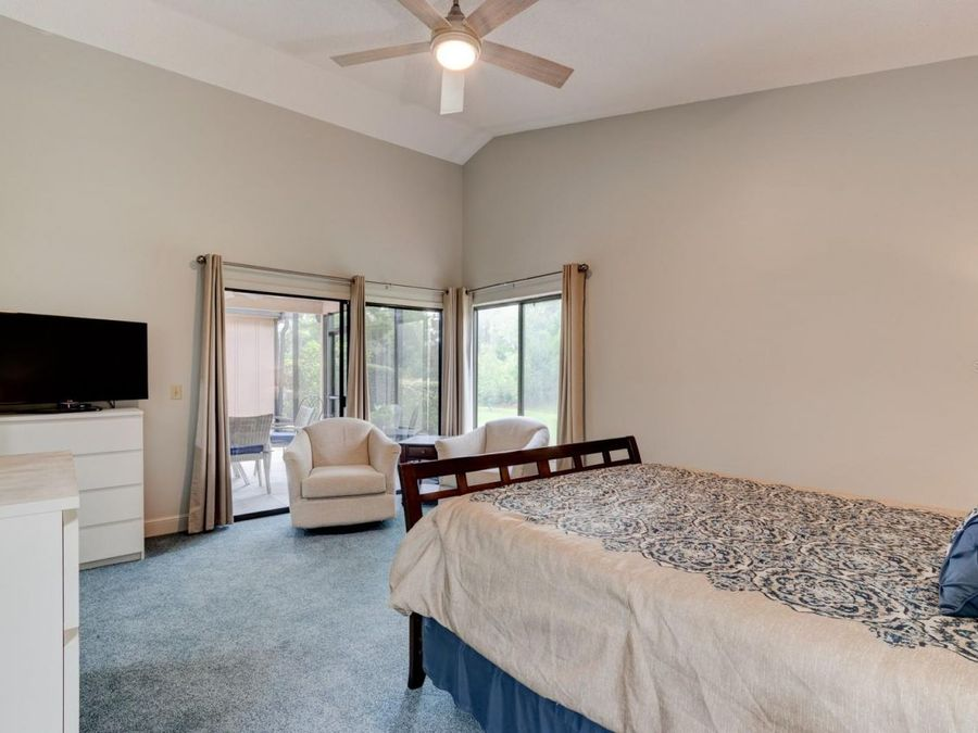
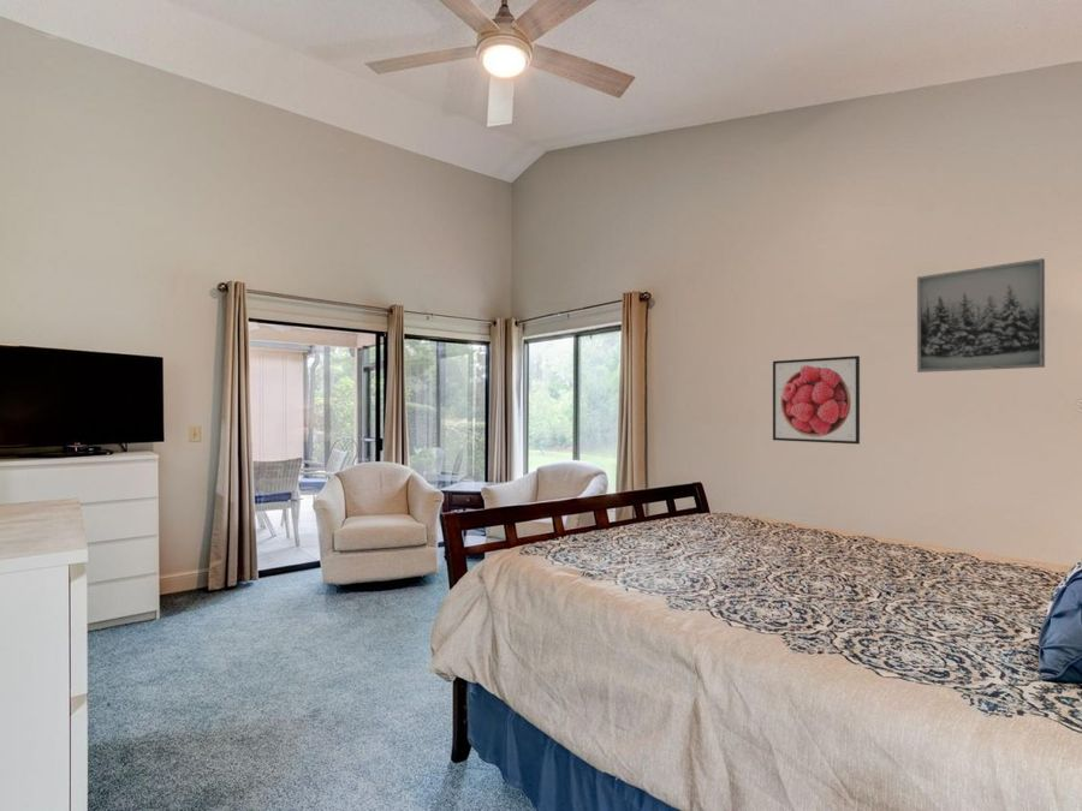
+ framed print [772,354,861,446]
+ wall art [916,257,1046,374]
